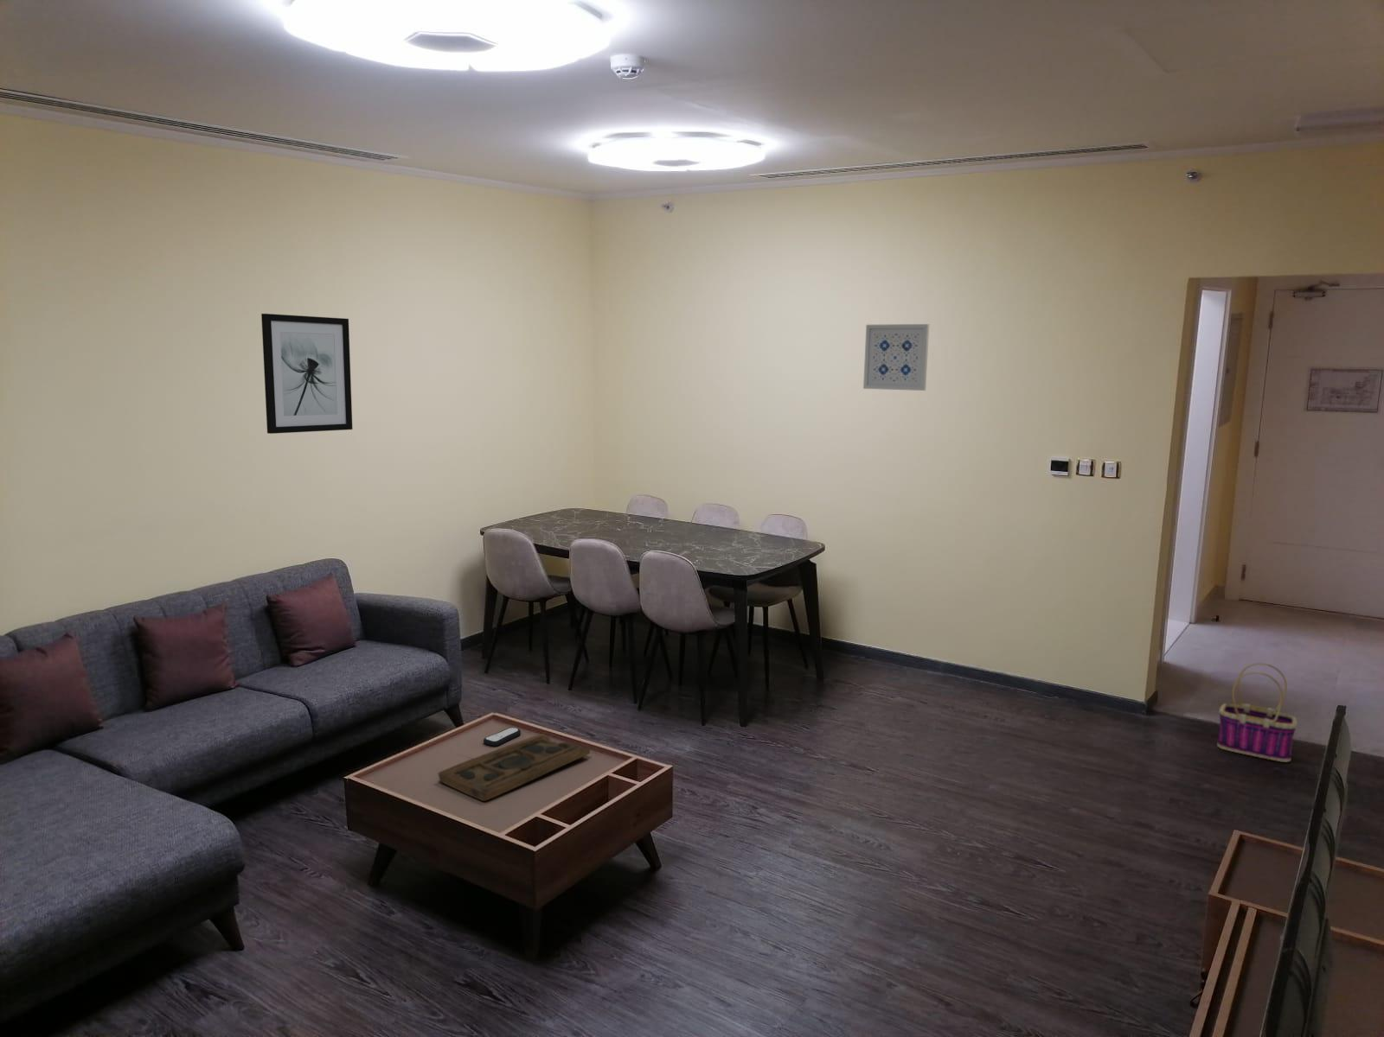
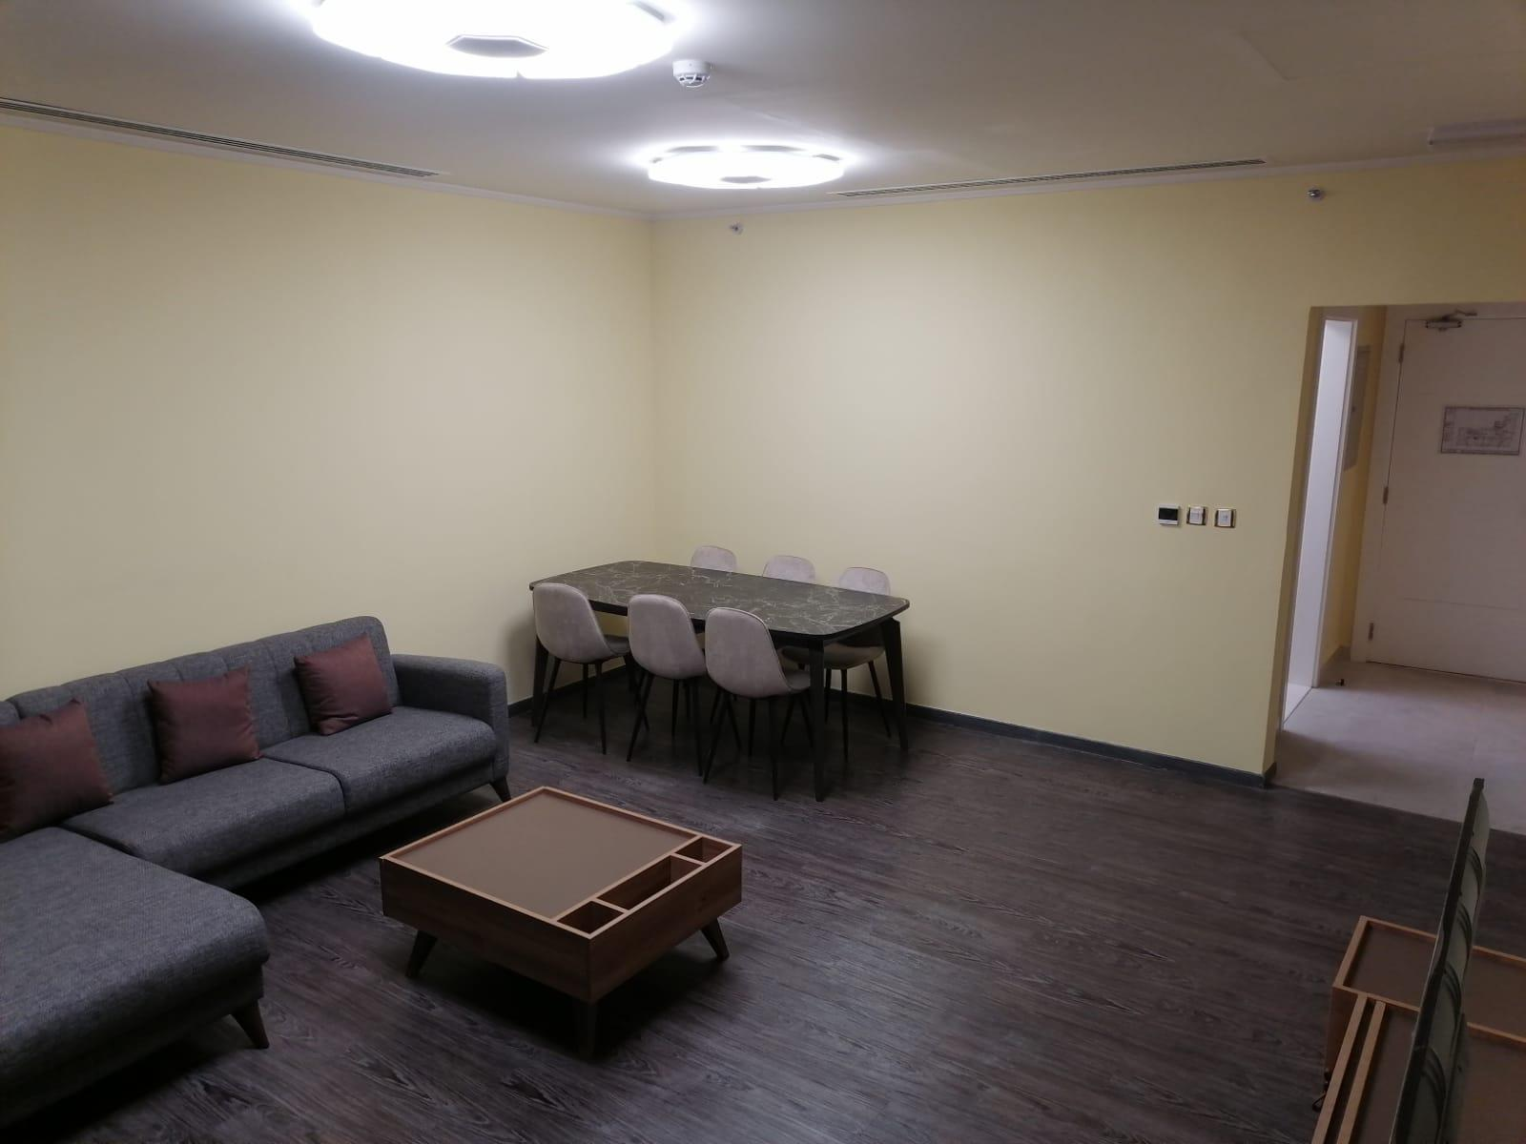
- decorative tray [438,733,591,802]
- basket [1216,662,1298,764]
- remote control [483,727,522,746]
- wall art [862,324,930,391]
- wall art [260,313,353,435]
